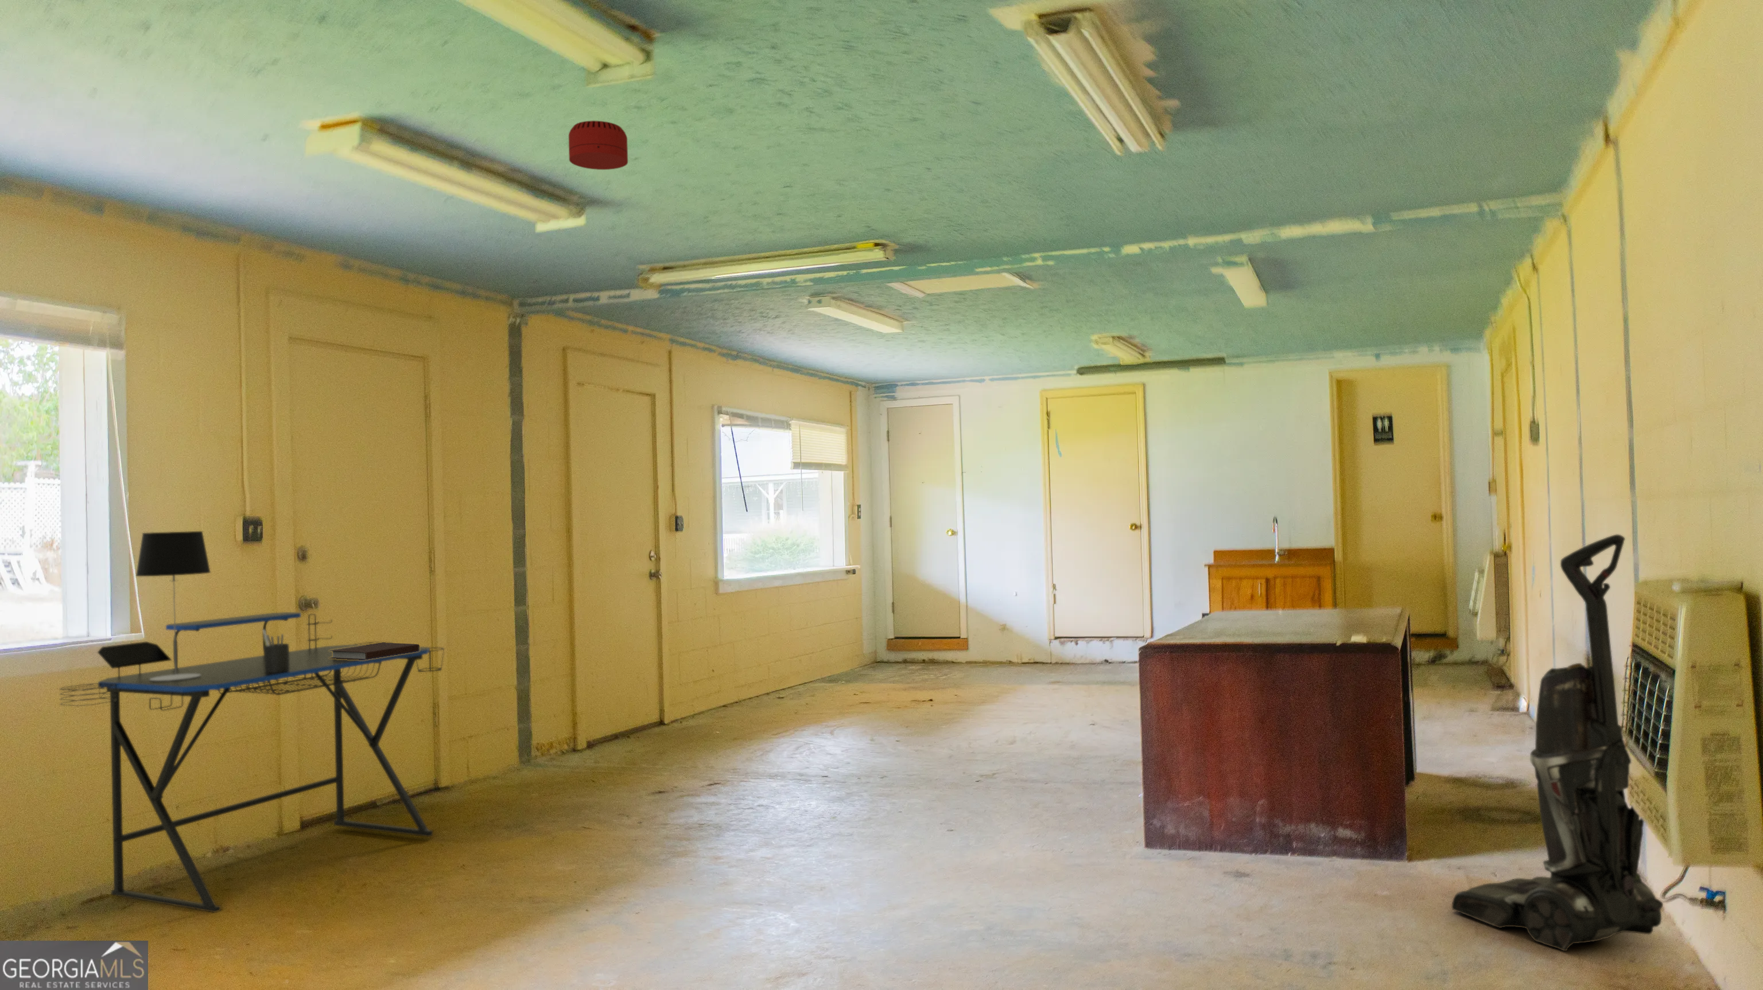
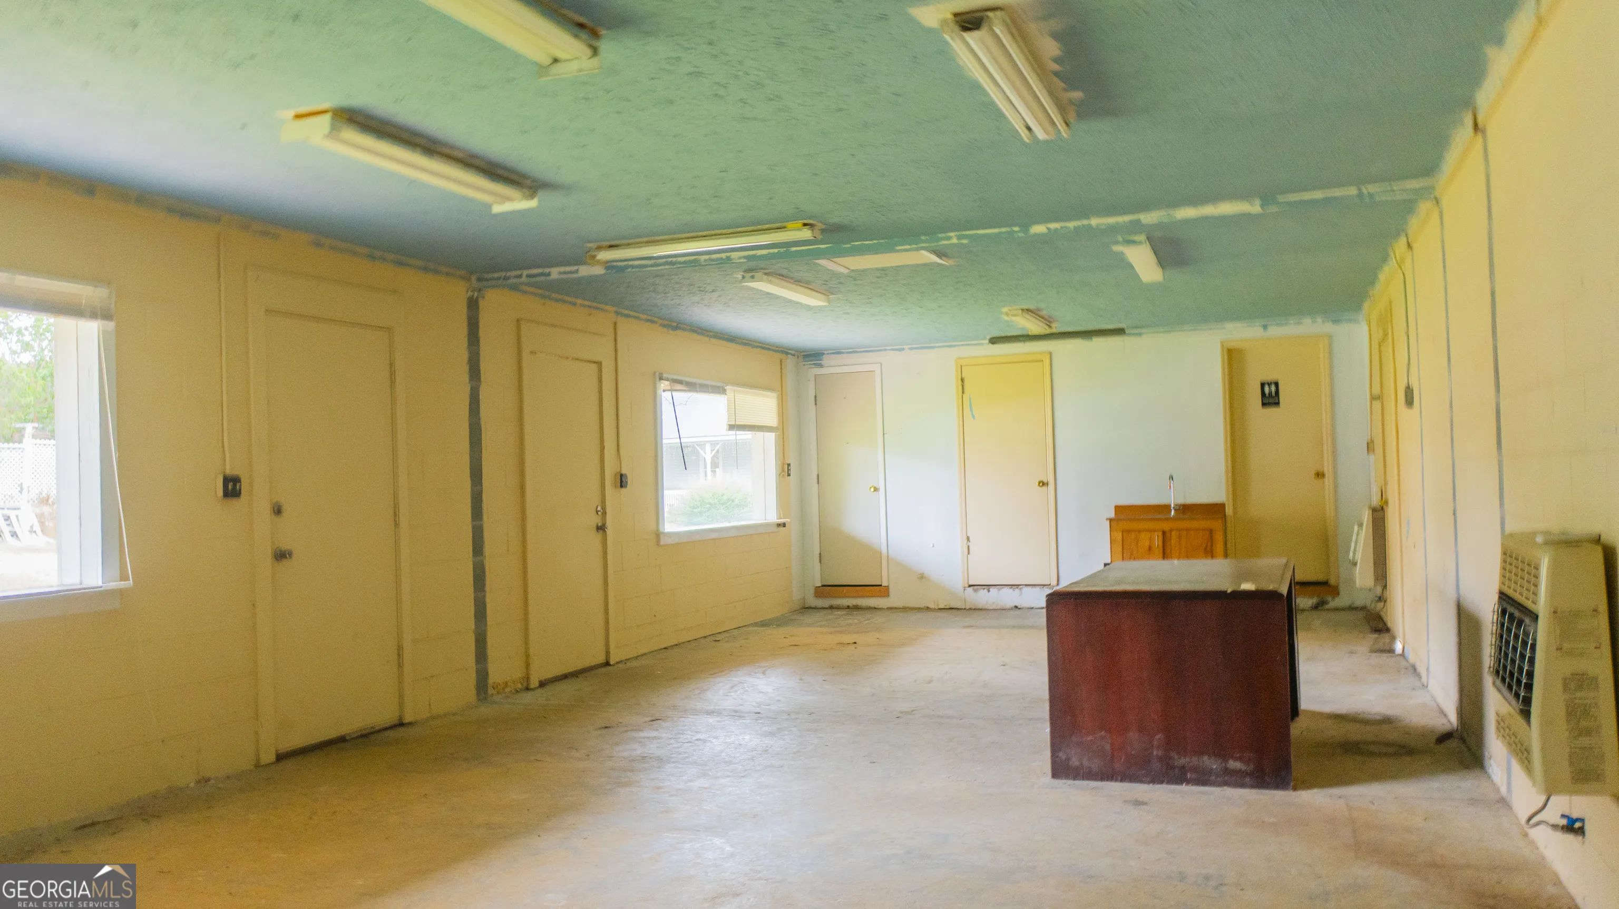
- notebook [328,643,420,660]
- table lamp [134,530,211,681]
- smoke detector [568,120,628,171]
- vacuum cleaner [1452,534,1664,951]
- desk [58,611,444,913]
- pen holder [262,629,289,672]
